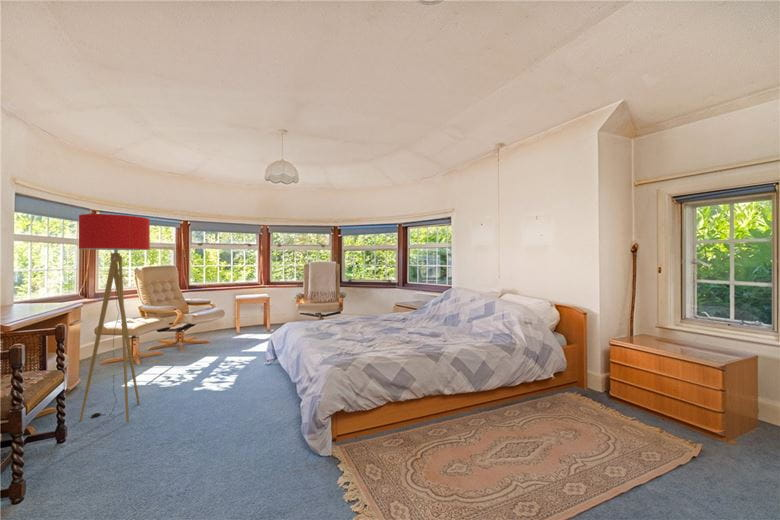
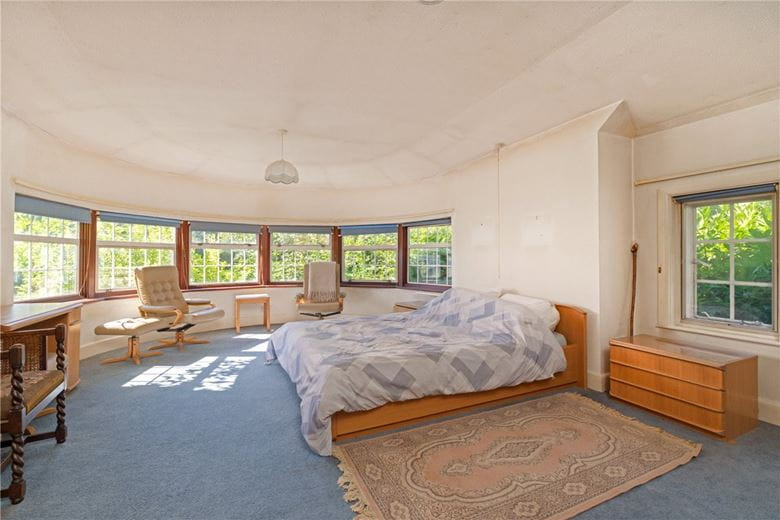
- floor lamp [78,213,151,423]
